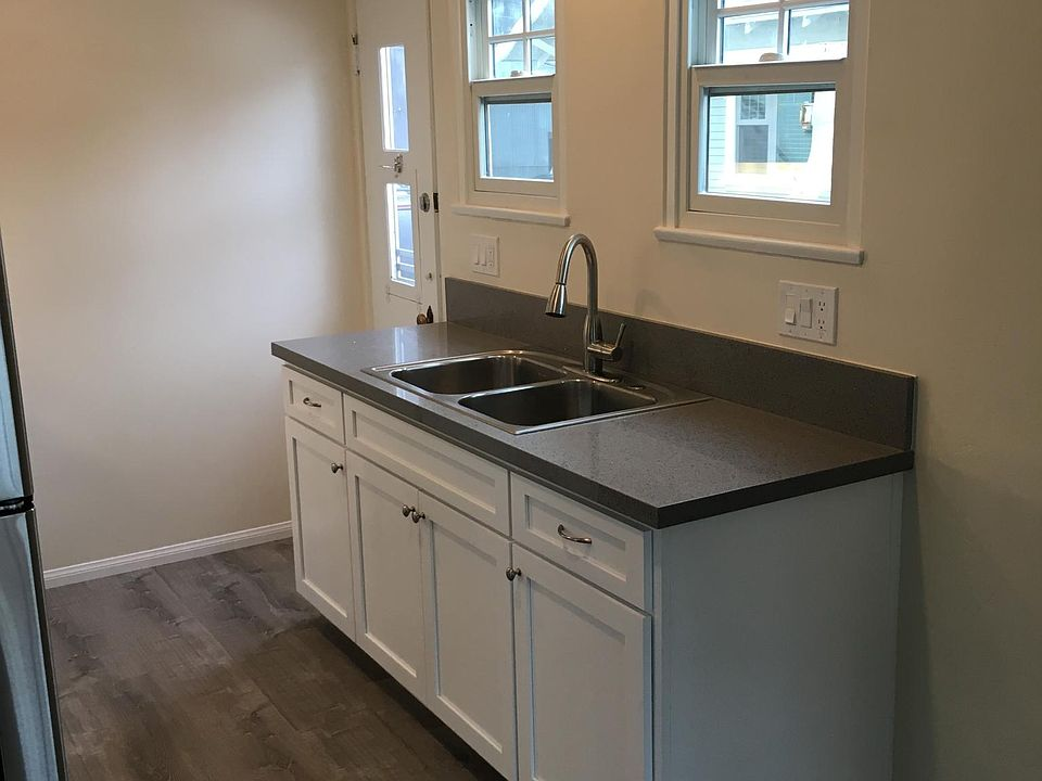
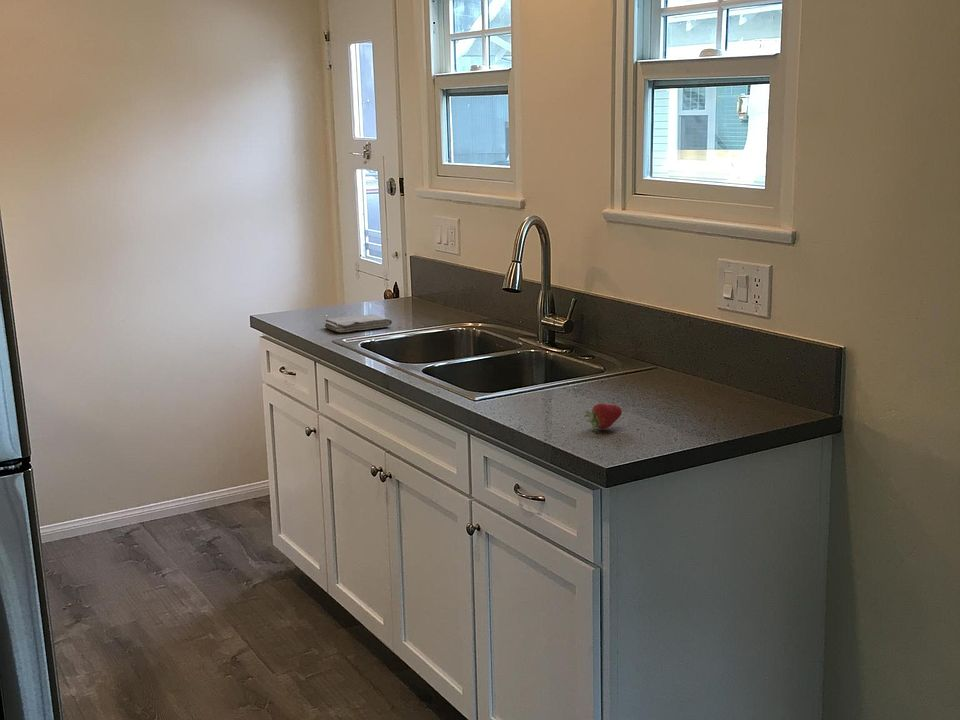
+ washcloth [323,313,393,333]
+ fruit [583,403,623,432]
